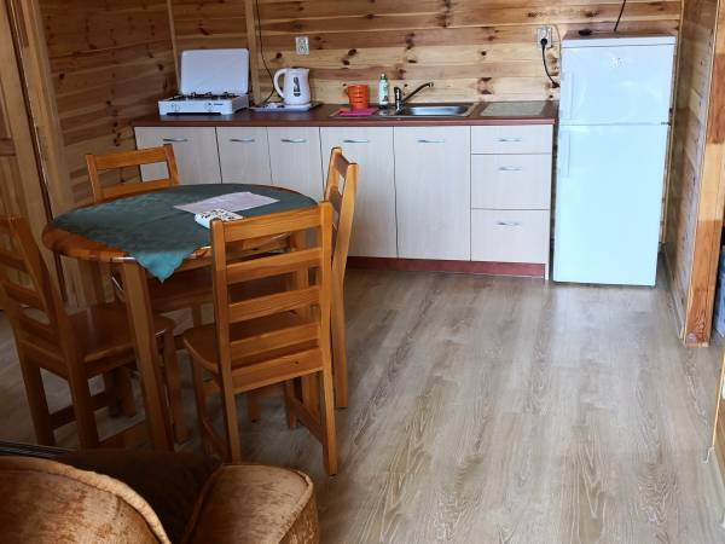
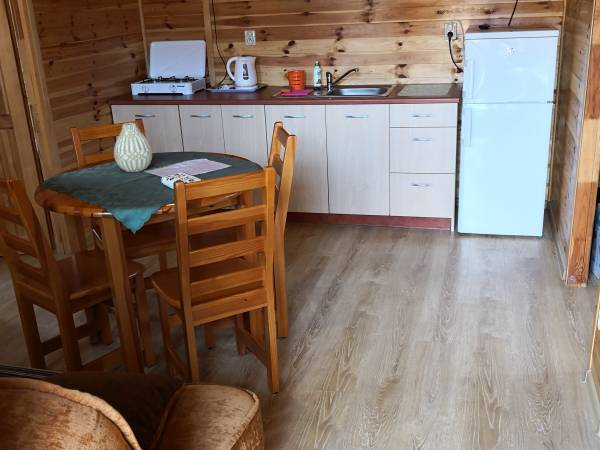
+ vase [113,122,153,173]
